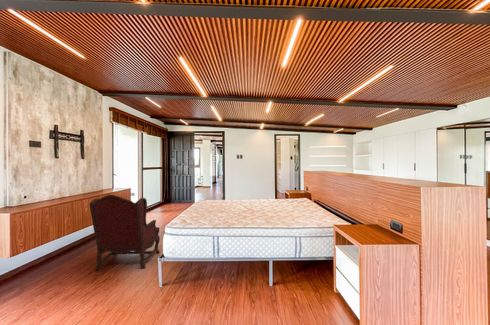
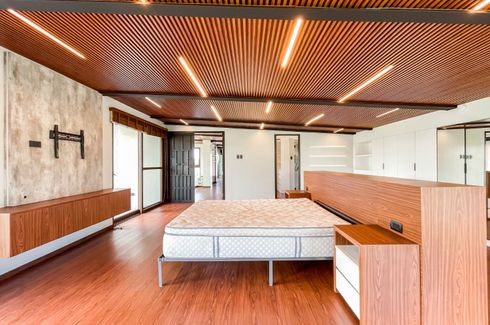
- armchair [88,194,161,271]
